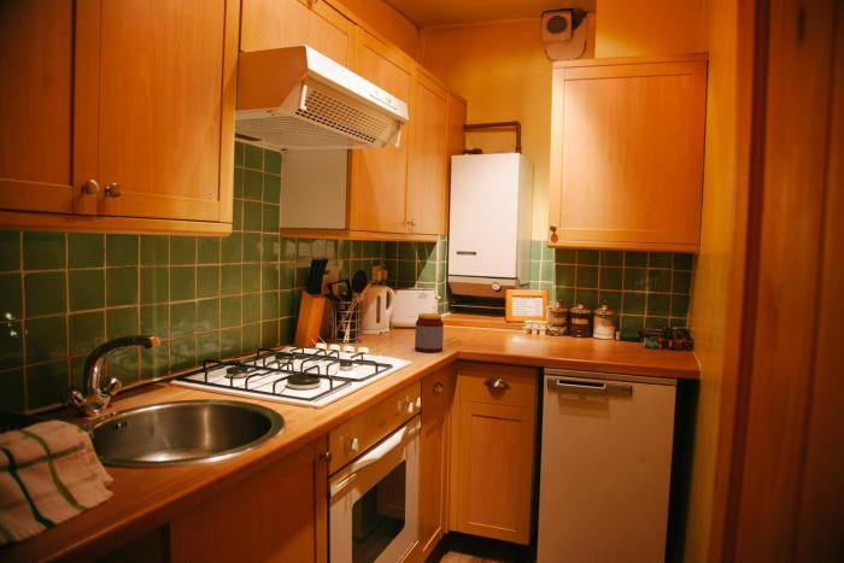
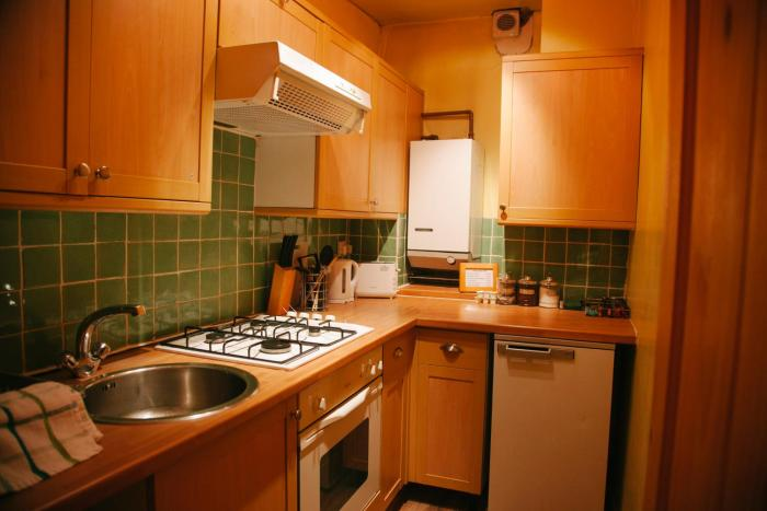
- jar [414,312,445,353]
